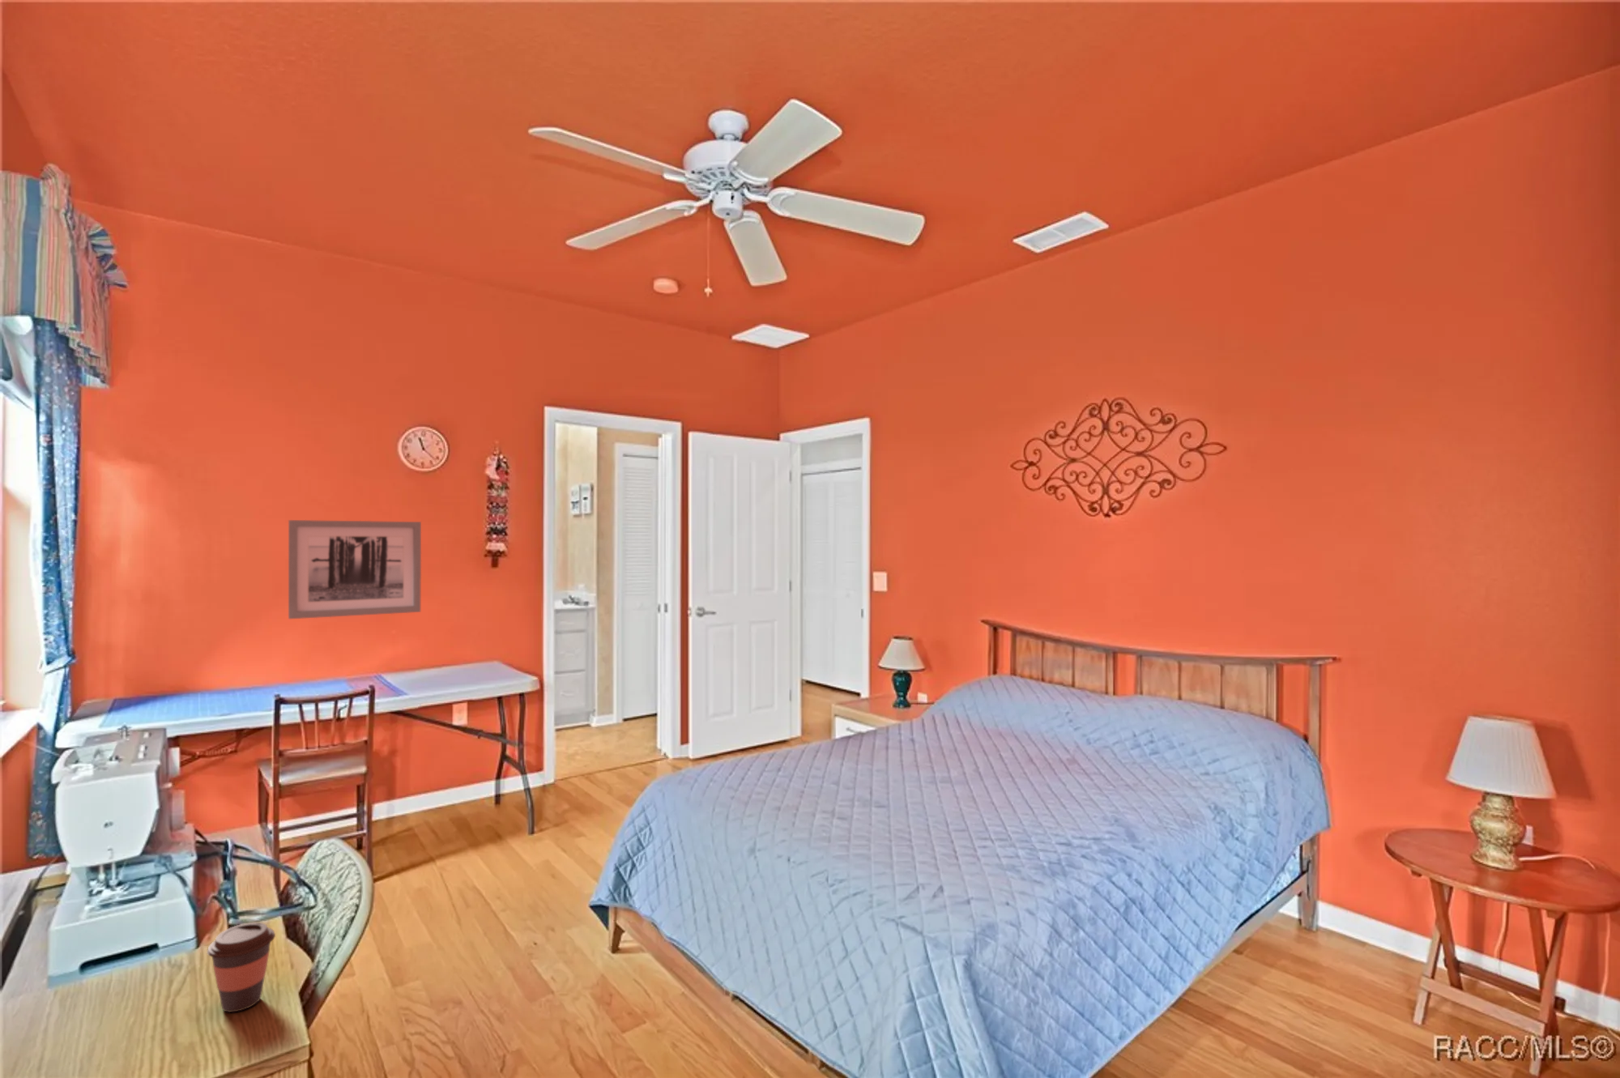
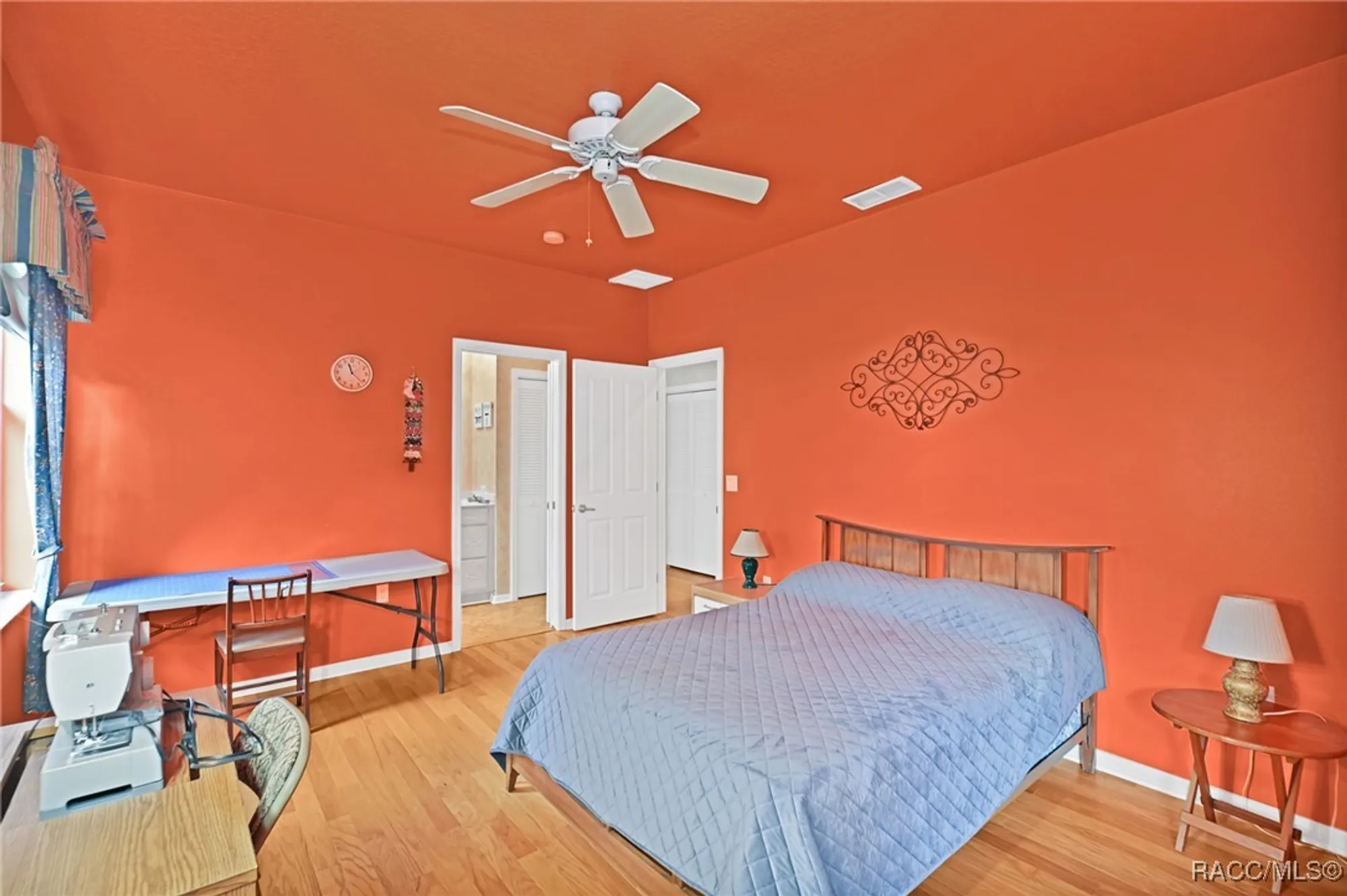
- coffee cup [207,922,277,1013]
- wall art [287,520,422,620]
